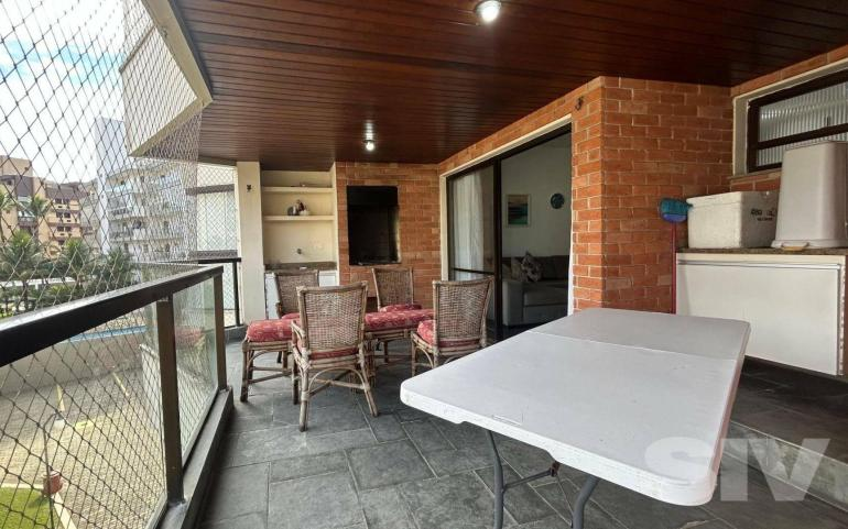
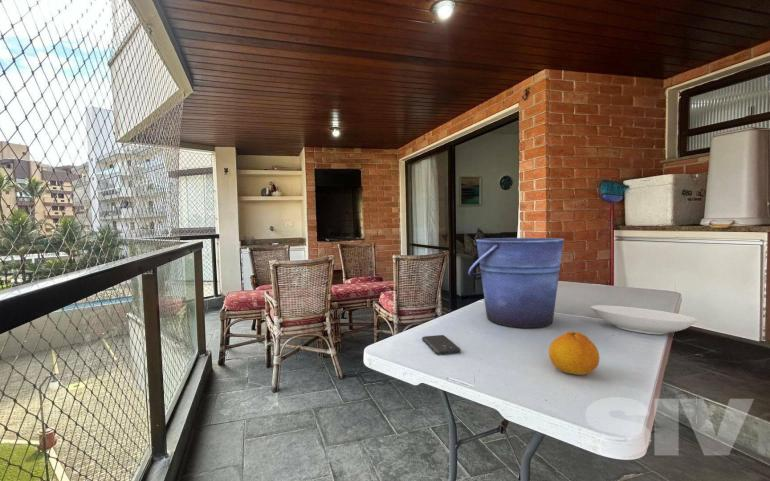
+ bowl [590,304,698,335]
+ fruit [548,331,601,376]
+ bucket [467,237,565,329]
+ smartphone [421,334,462,355]
